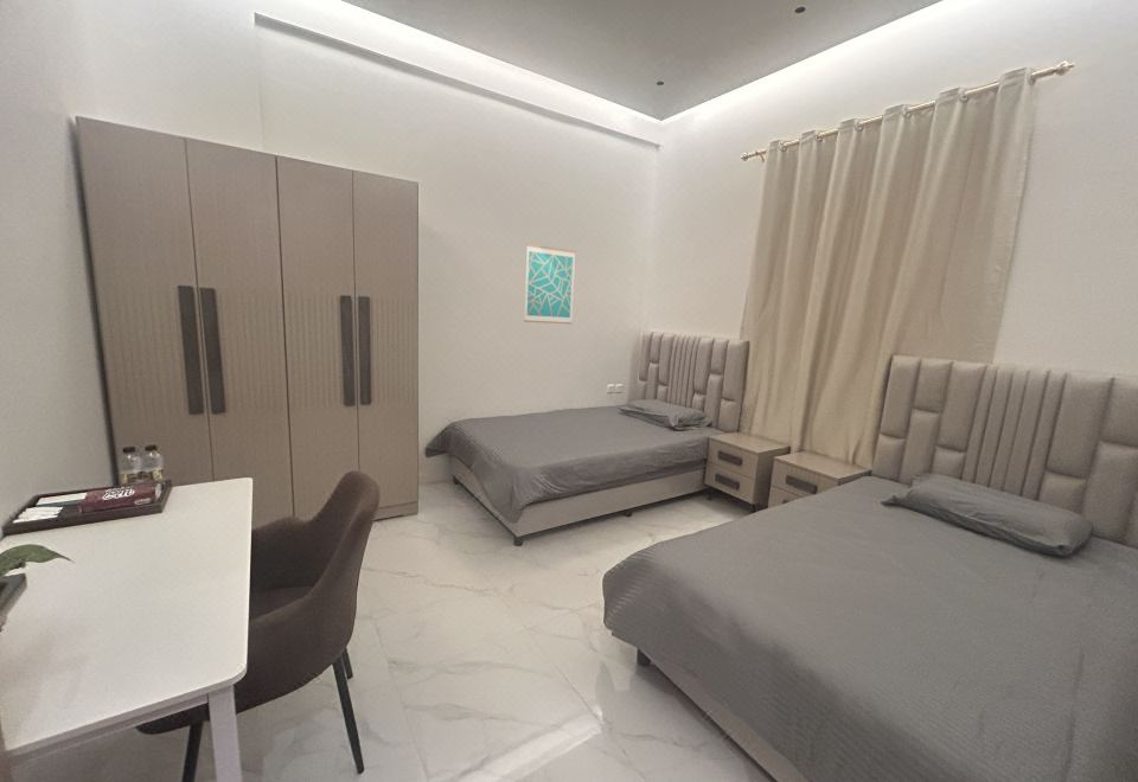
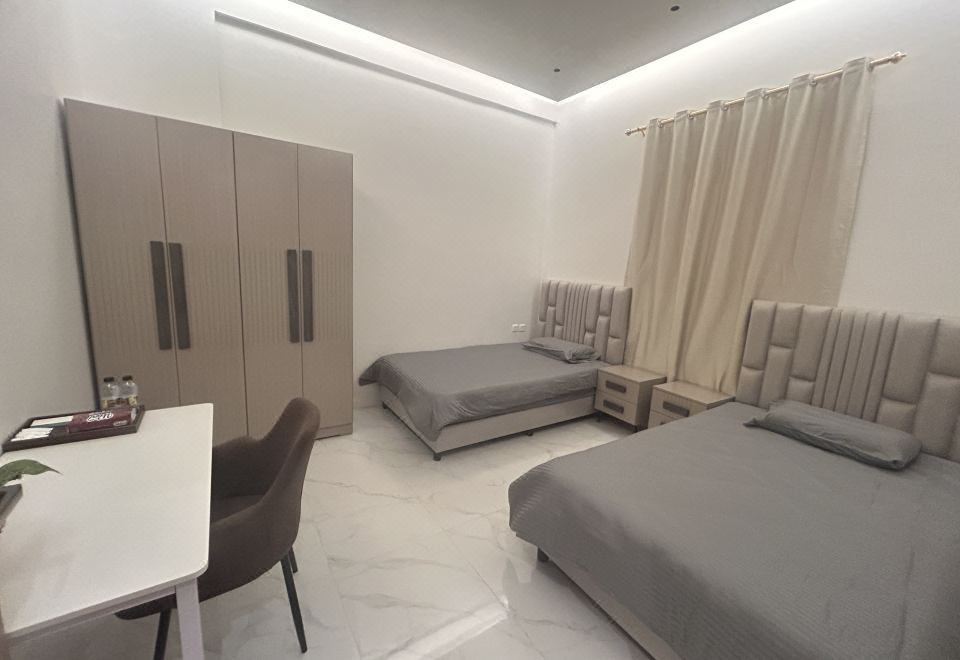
- wall art [523,243,576,325]
